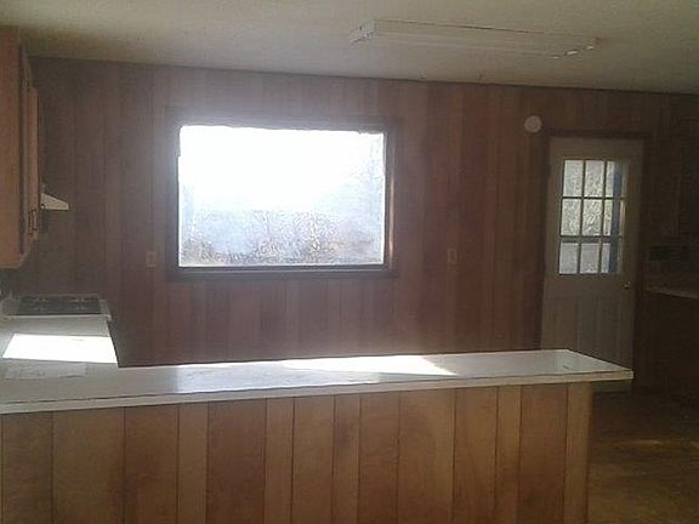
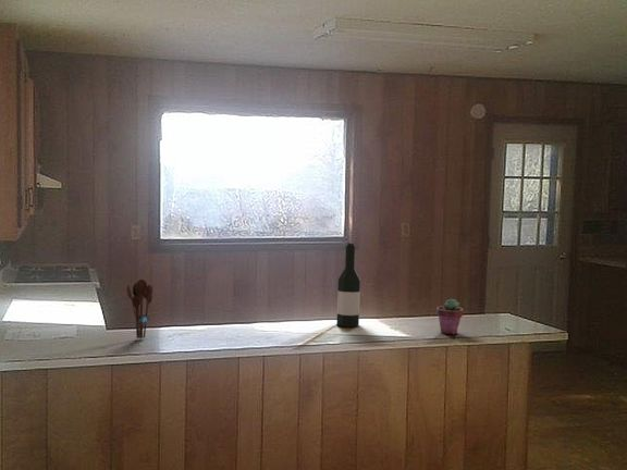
+ utensil holder [126,277,155,339]
+ potted succulent [435,297,464,335]
+ wine bottle [335,242,361,329]
